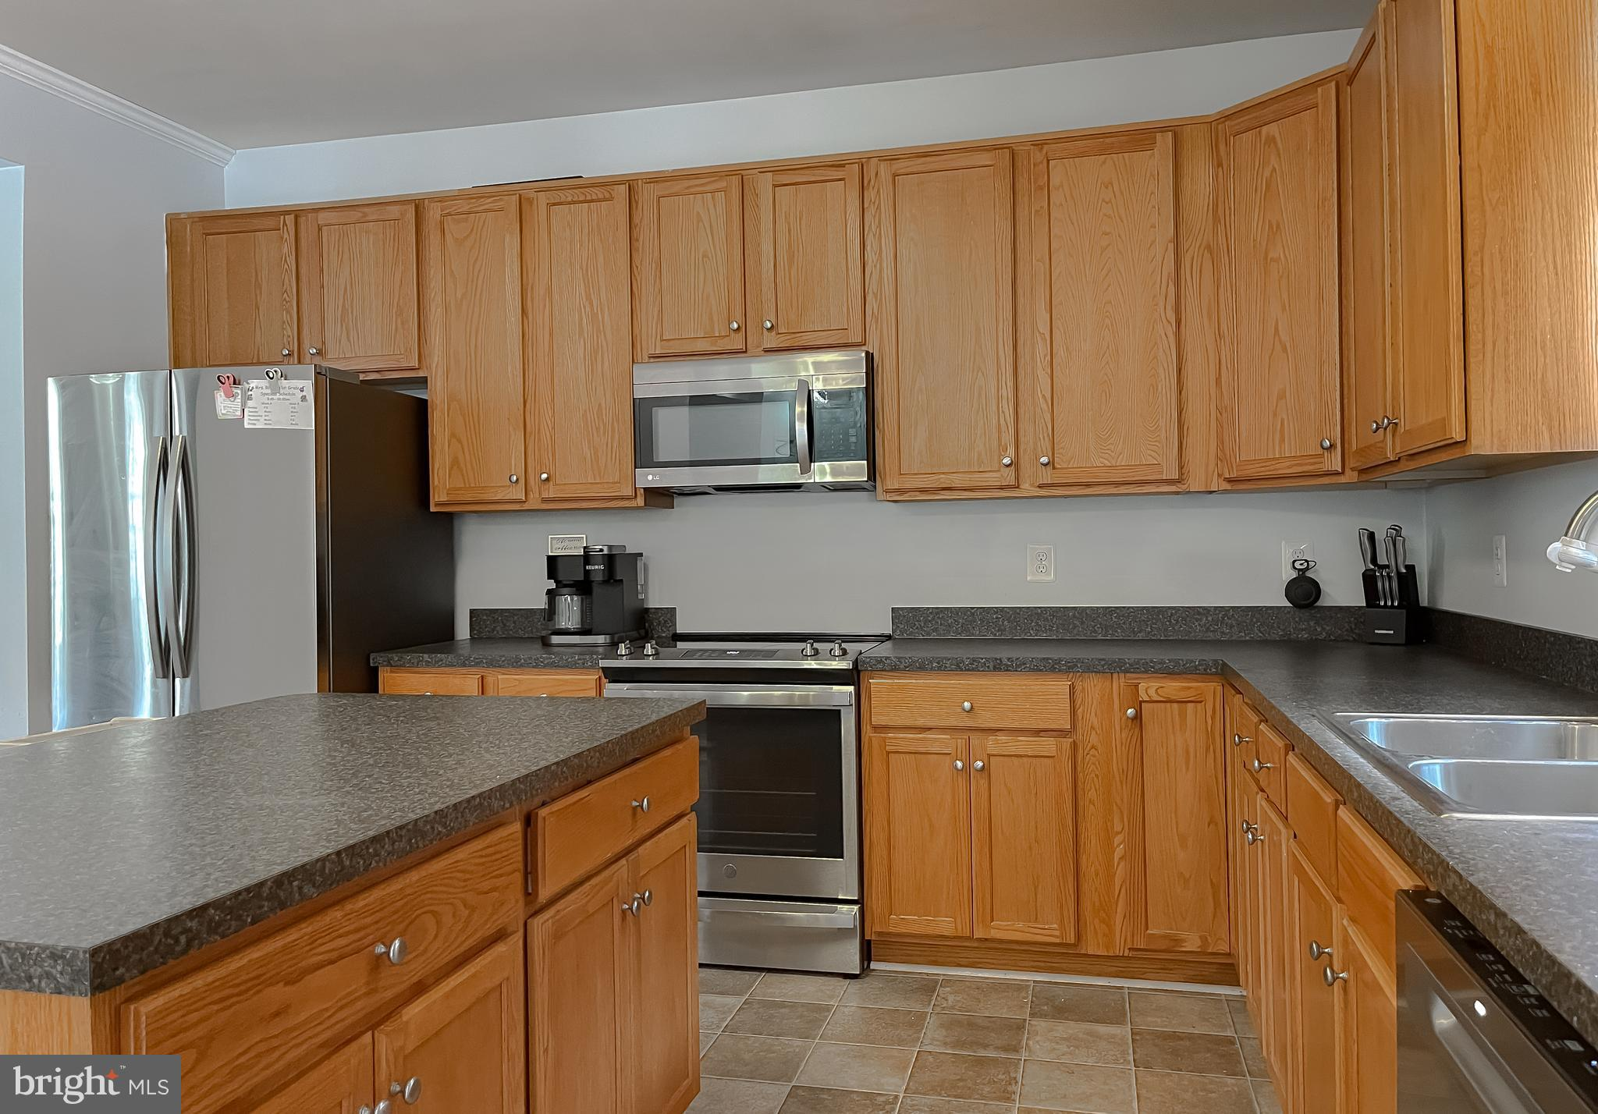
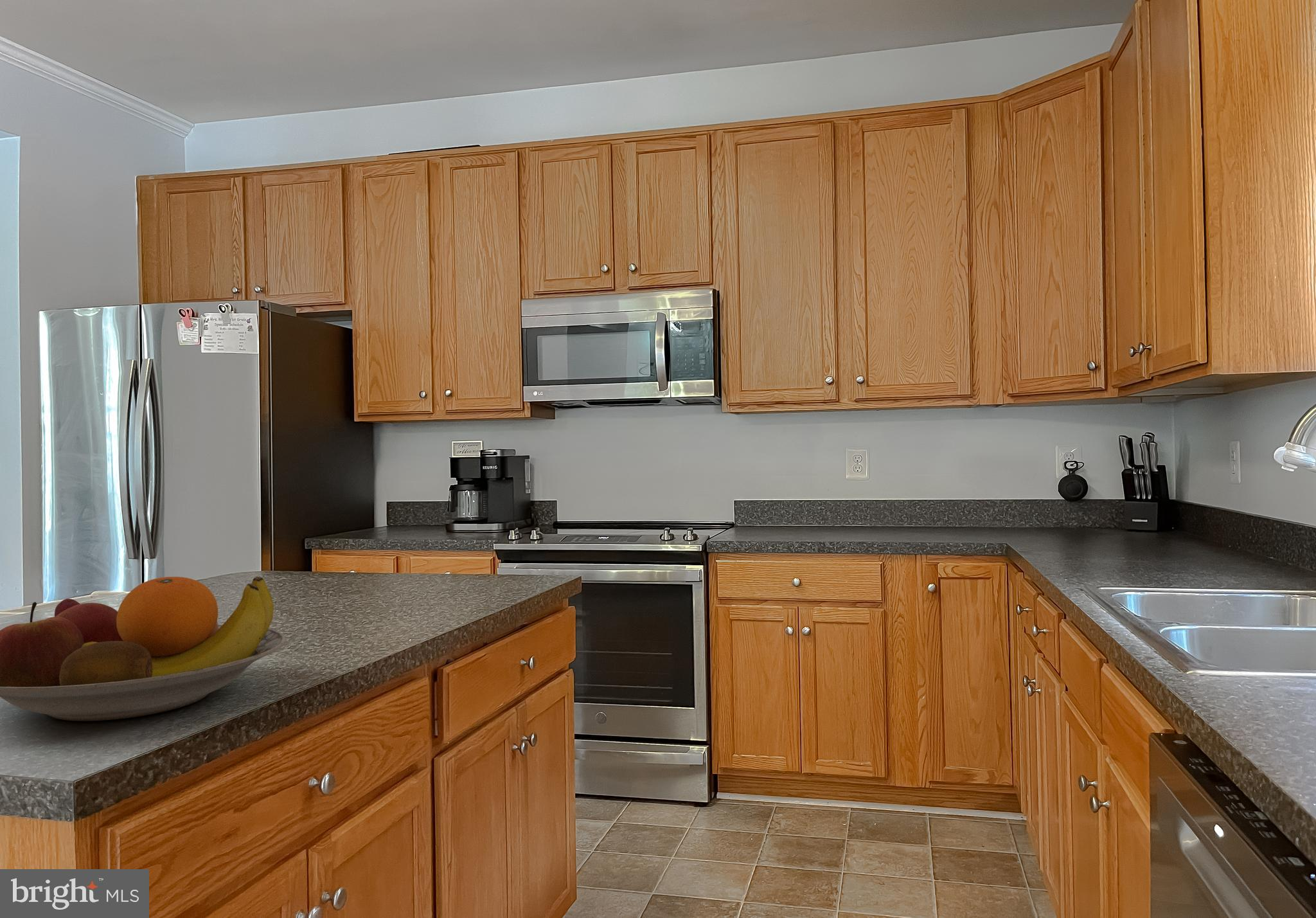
+ fruit bowl [0,576,287,722]
